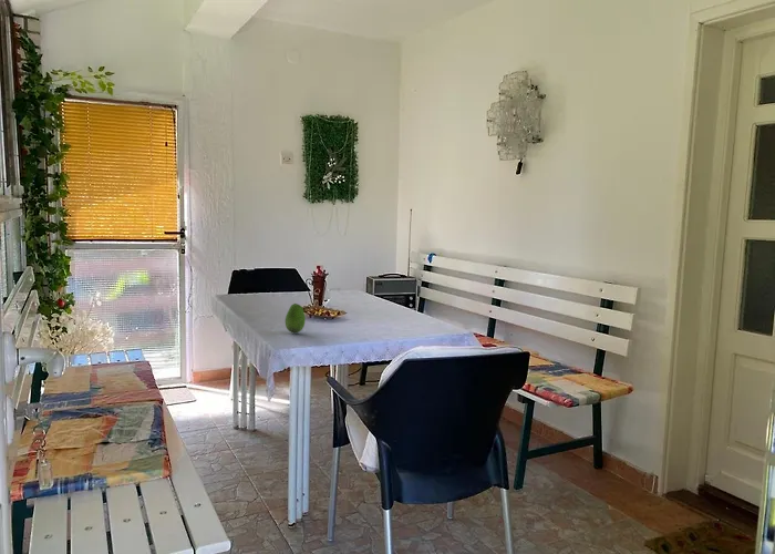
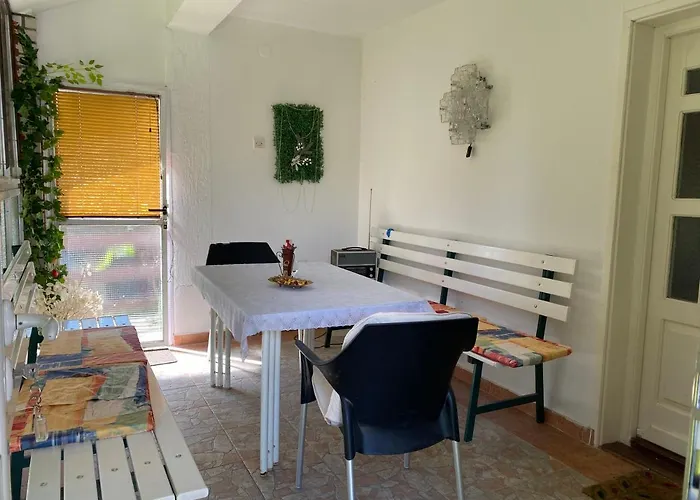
- fruit [285,302,307,334]
